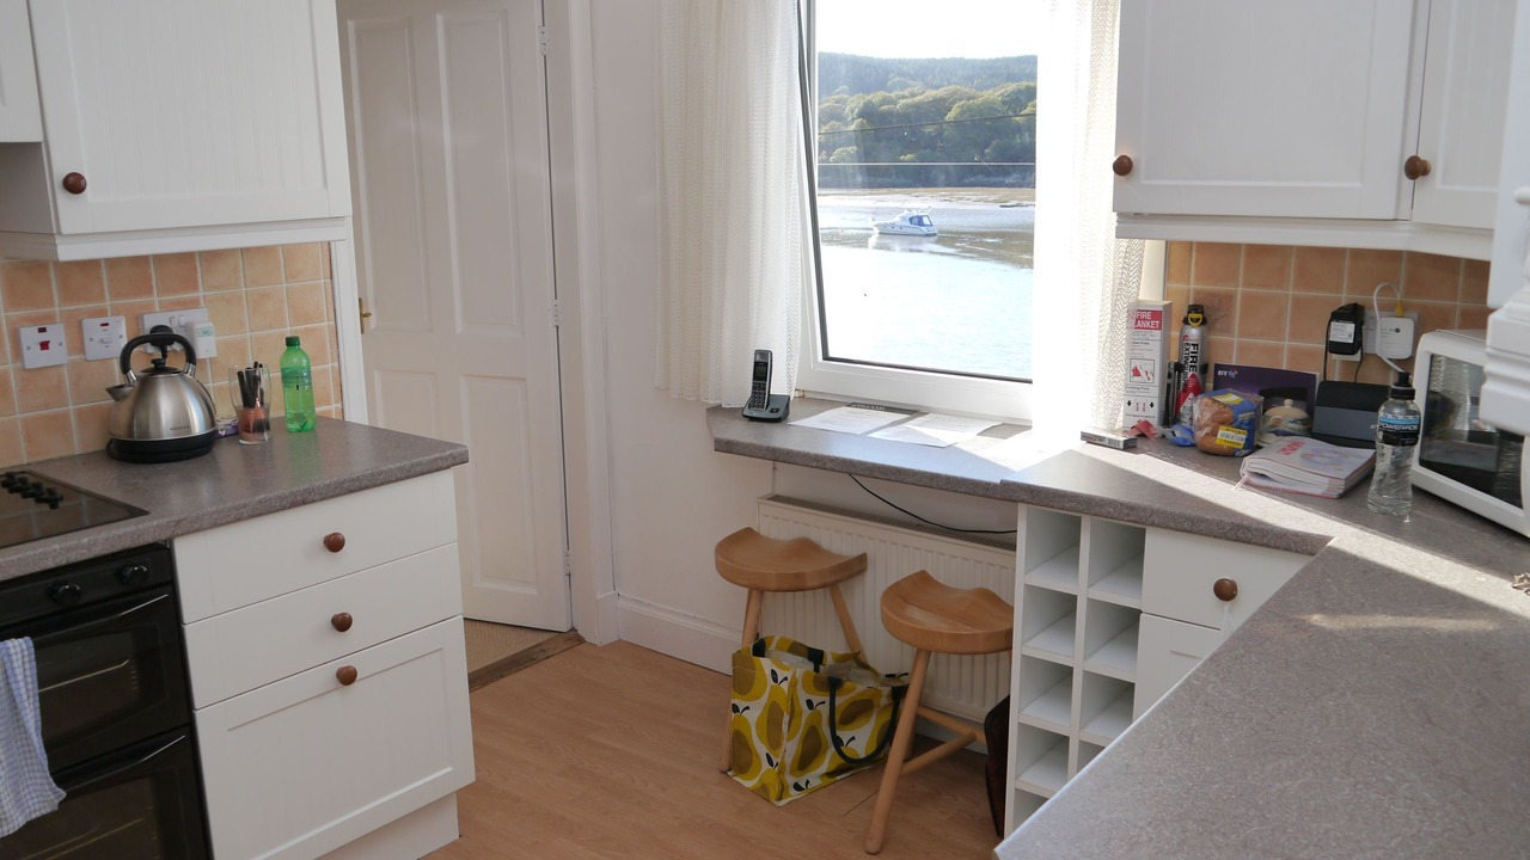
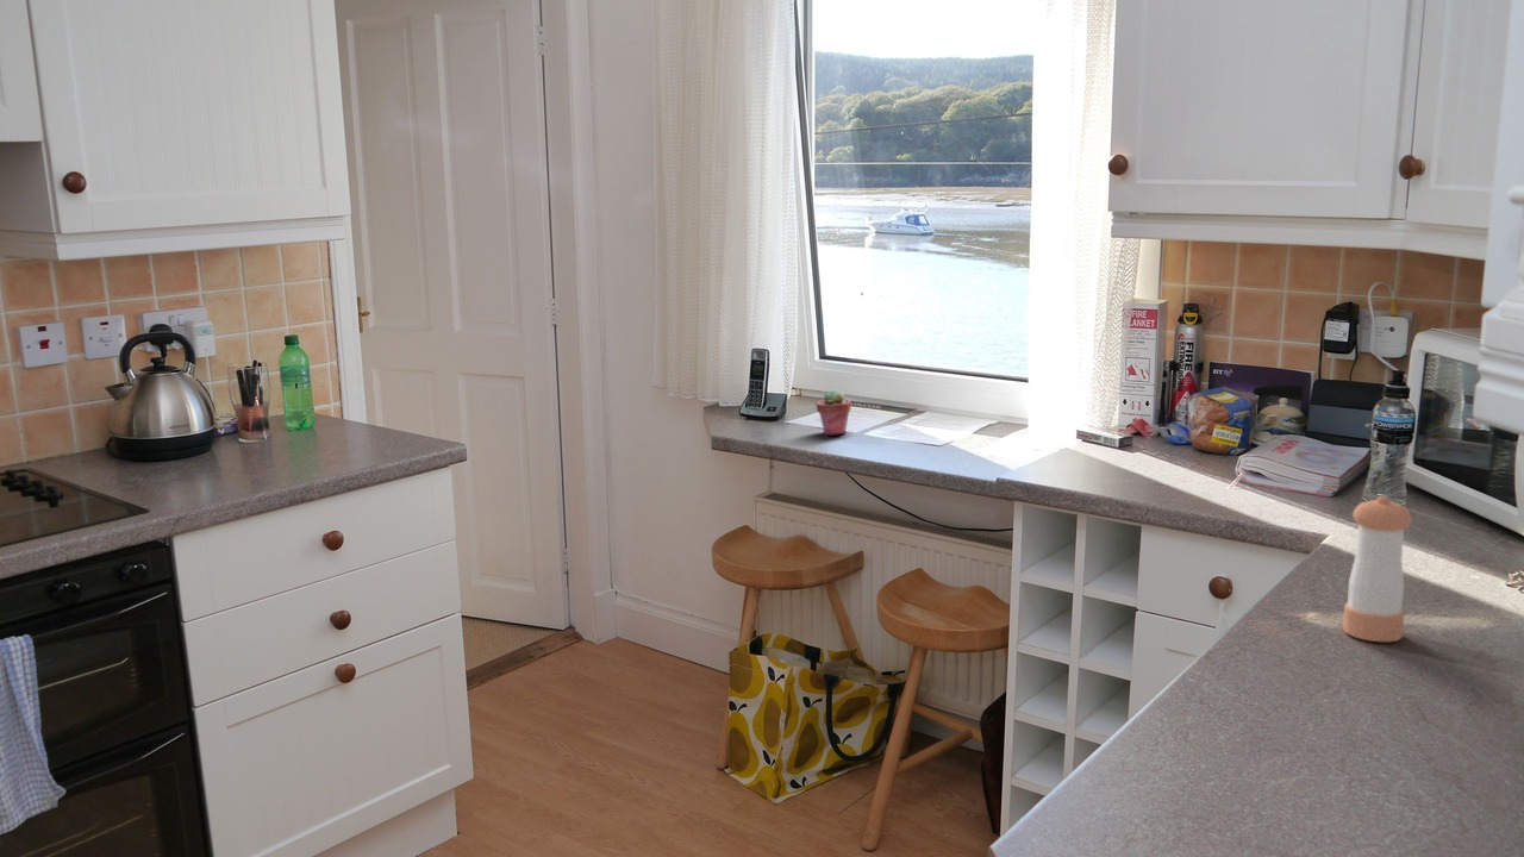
+ pepper shaker [1342,495,1413,643]
+ potted succulent [816,387,852,437]
